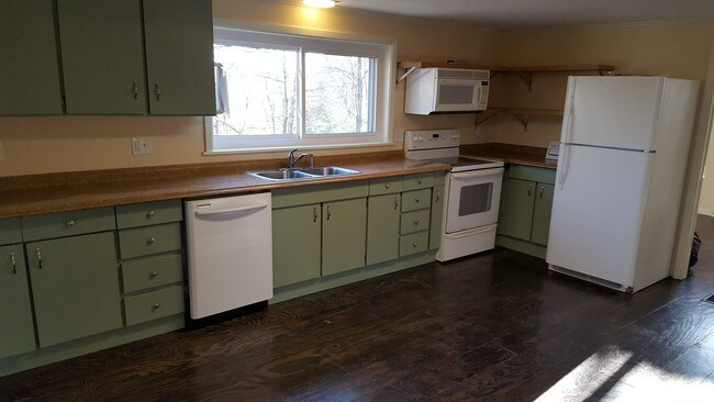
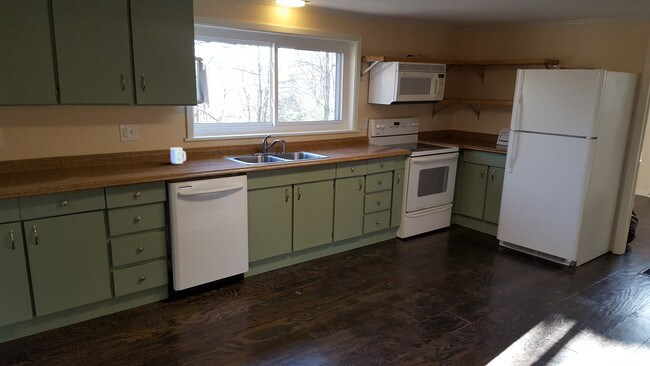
+ mug [169,147,187,165]
